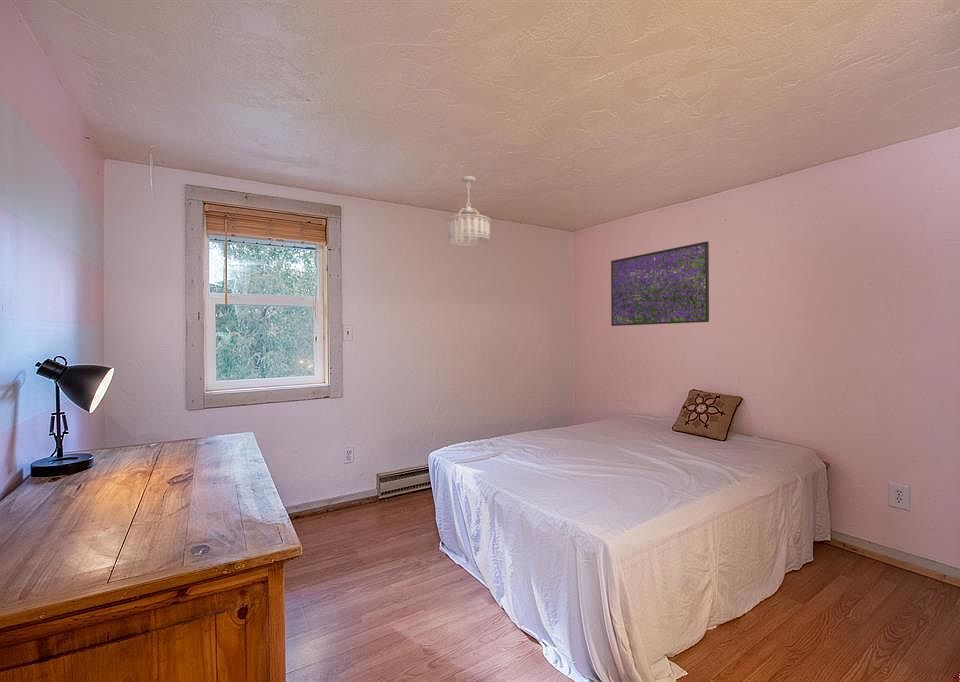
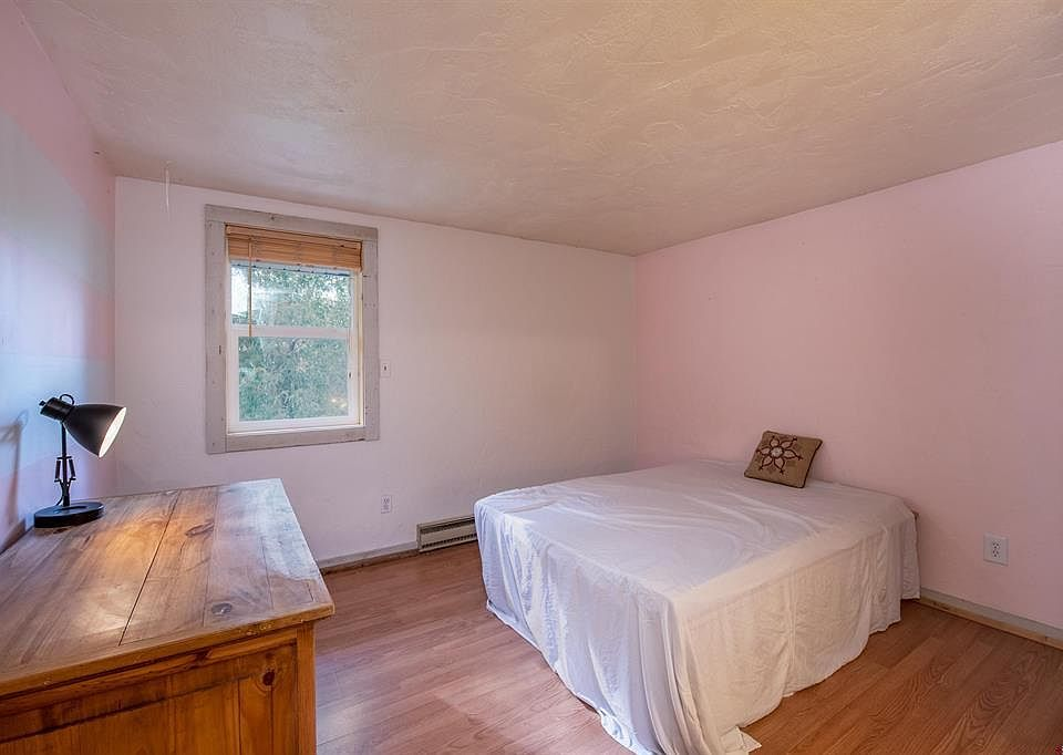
- ceiling light fixture [445,175,492,246]
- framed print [610,240,710,327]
